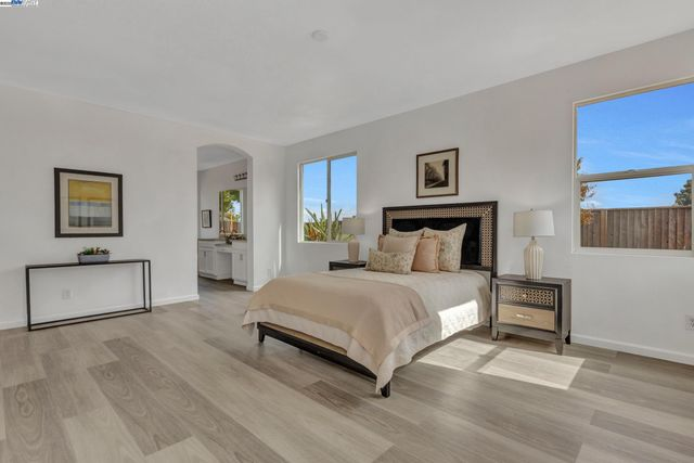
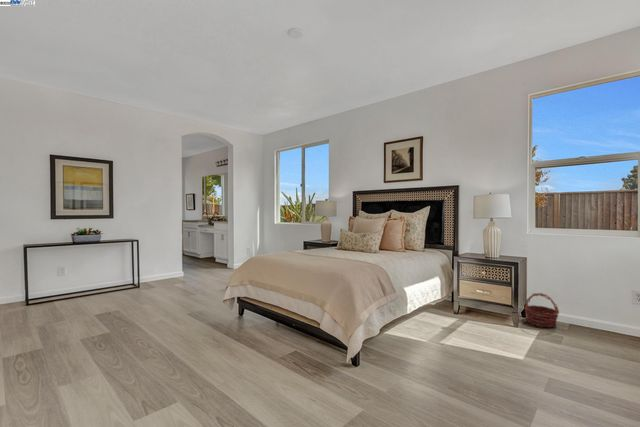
+ basket [523,292,560,328]
